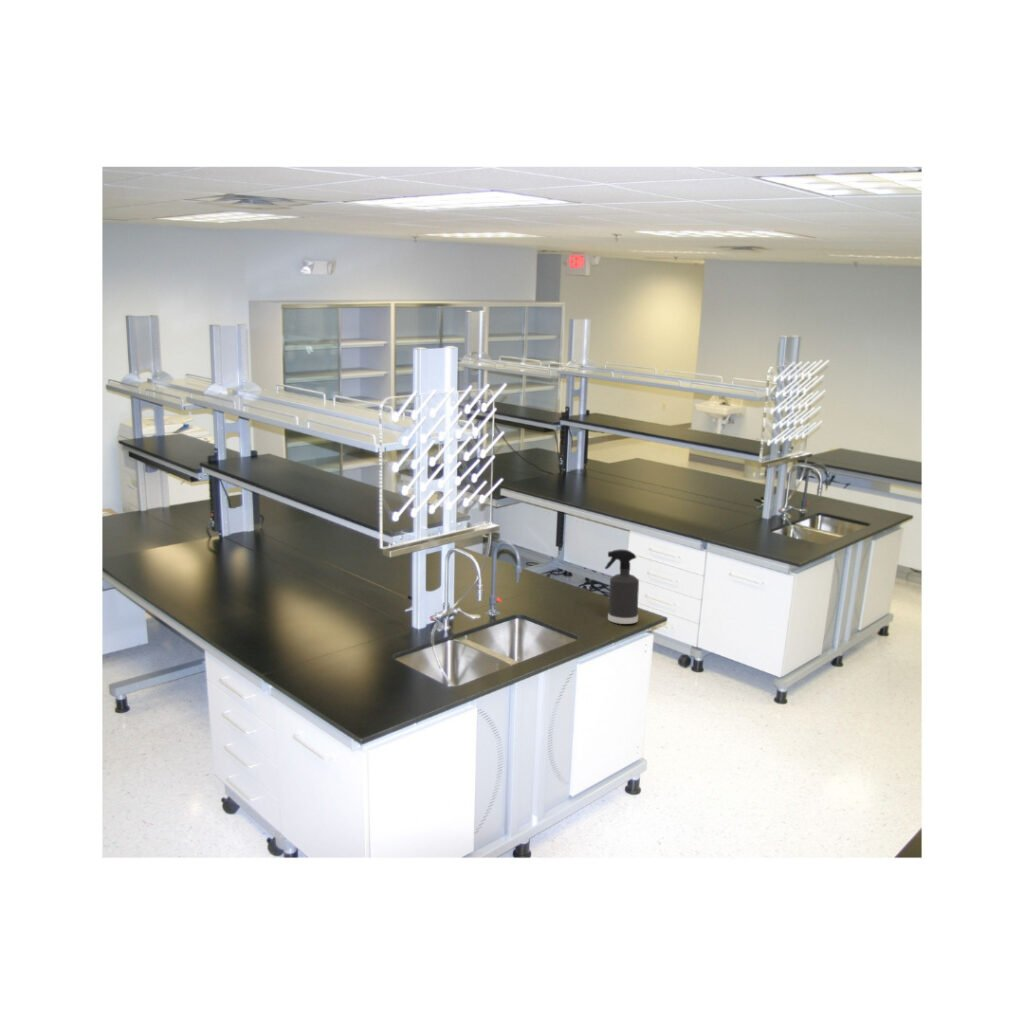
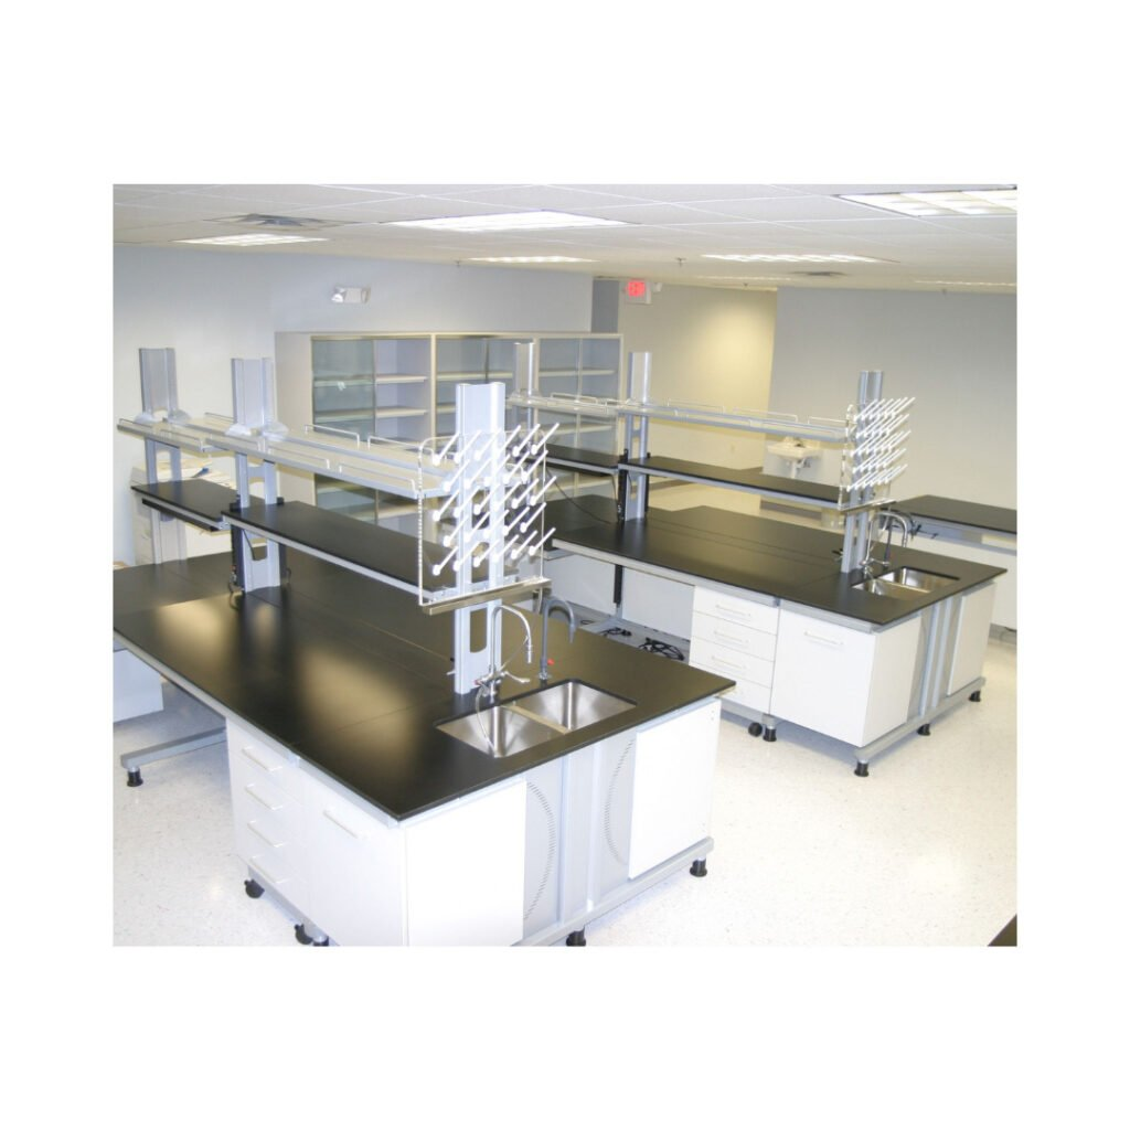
- spray bottle [604,548,640,625]
